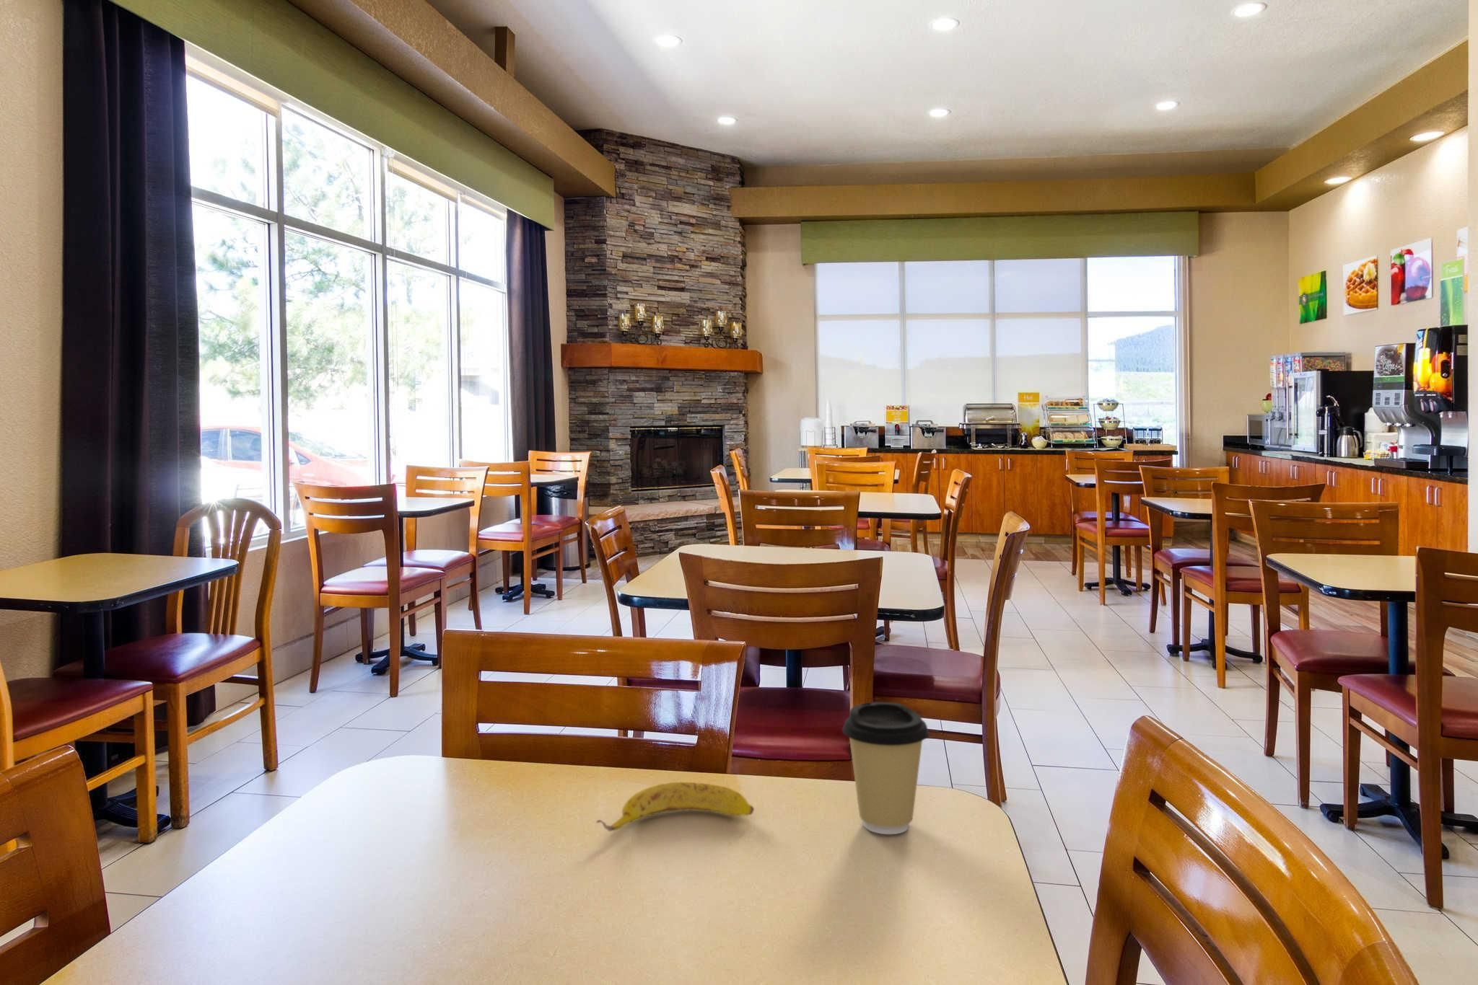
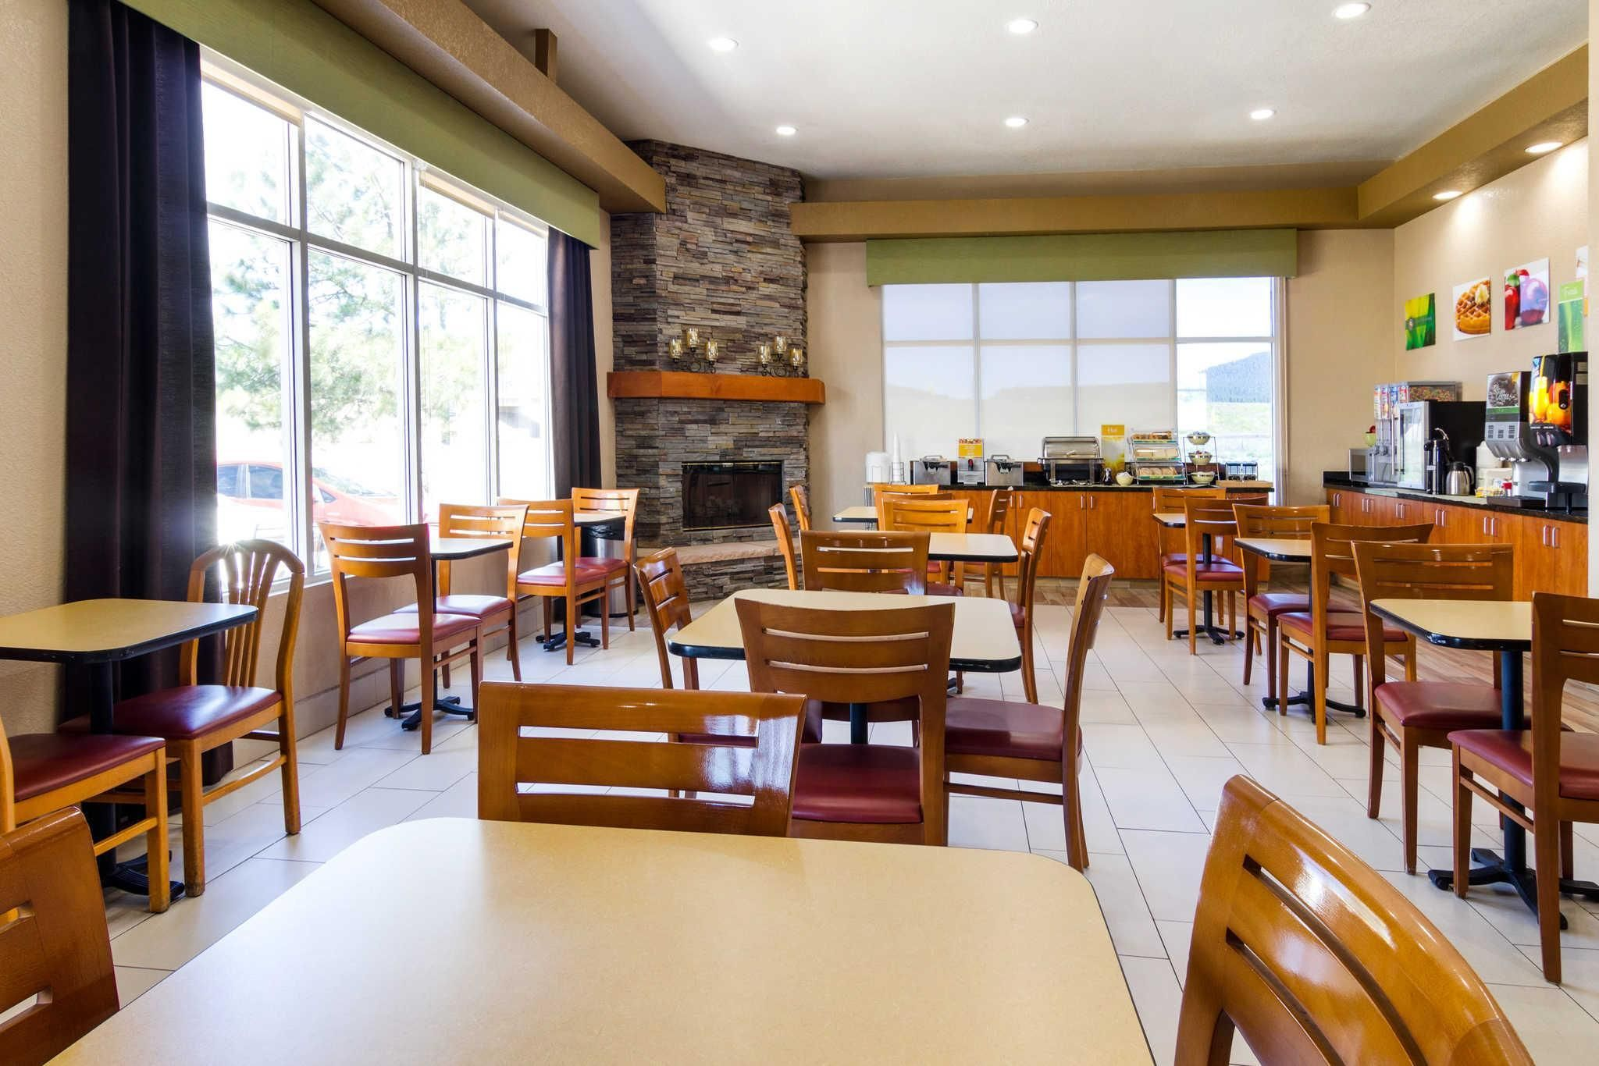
- coffee cup [841,701,930,835]
- banana [596,782,754,832]
